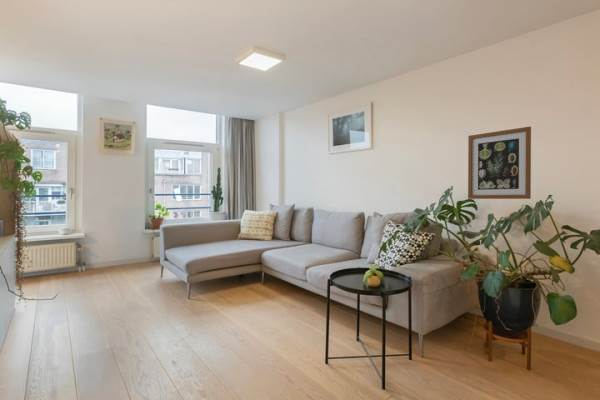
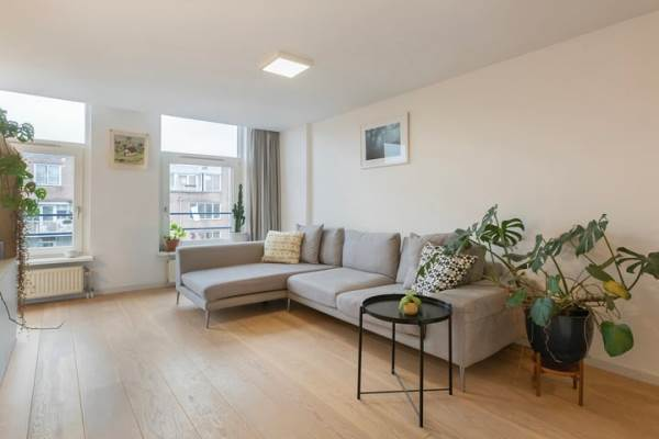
- wall art [467,126,532,200]
